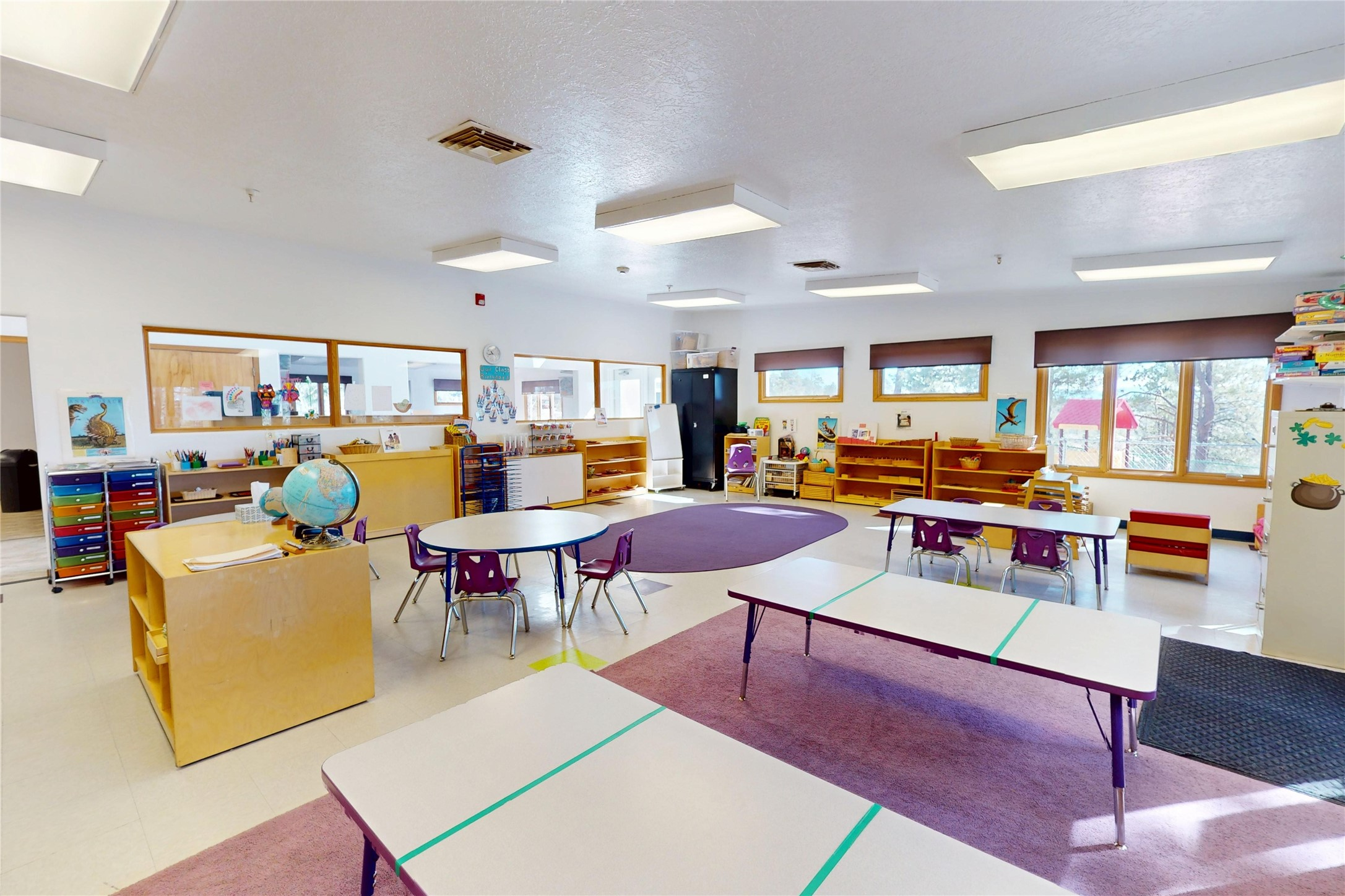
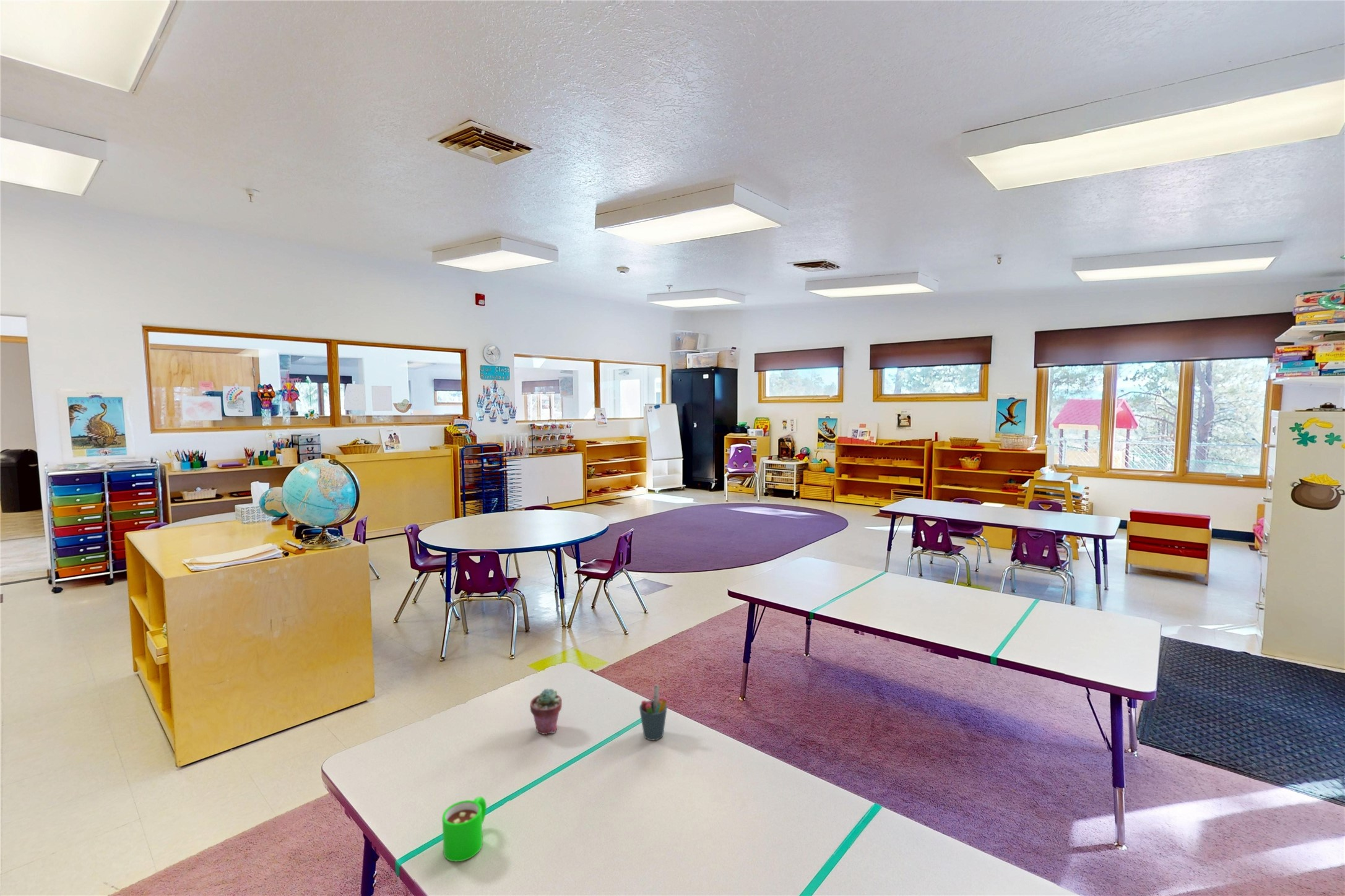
+ pen holder [639,684,668,741]
+ potted succulent [529,688,563,735]
+ mug [441,796,487,862]
